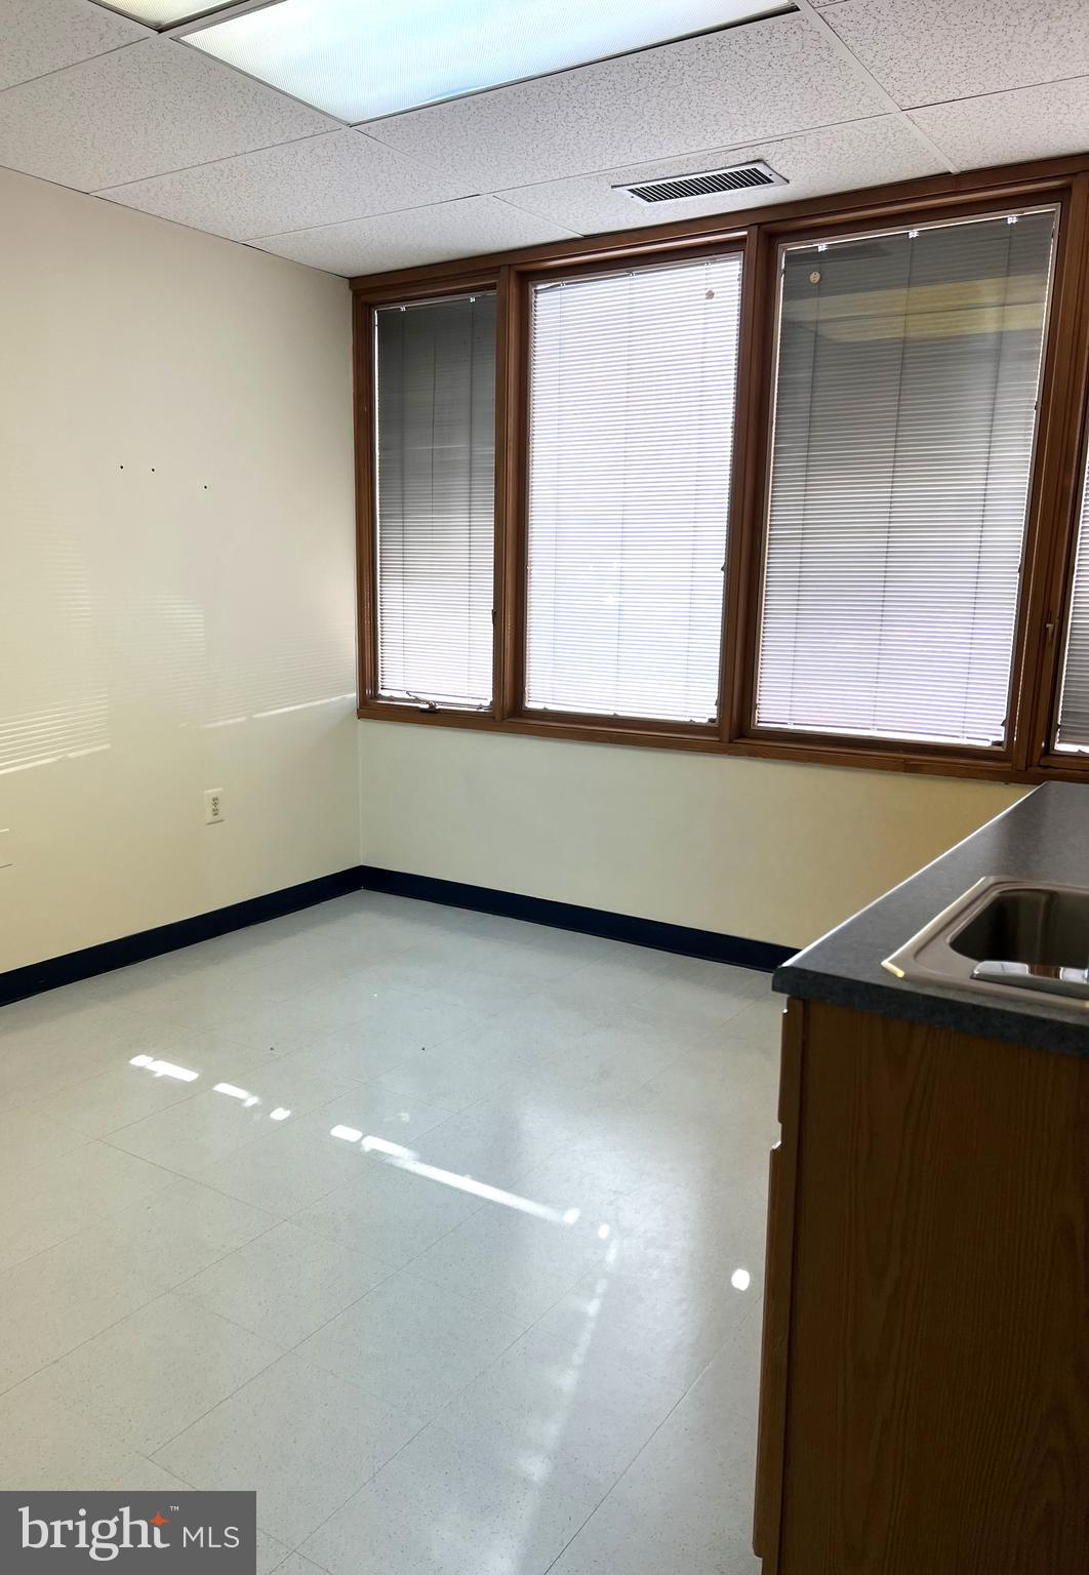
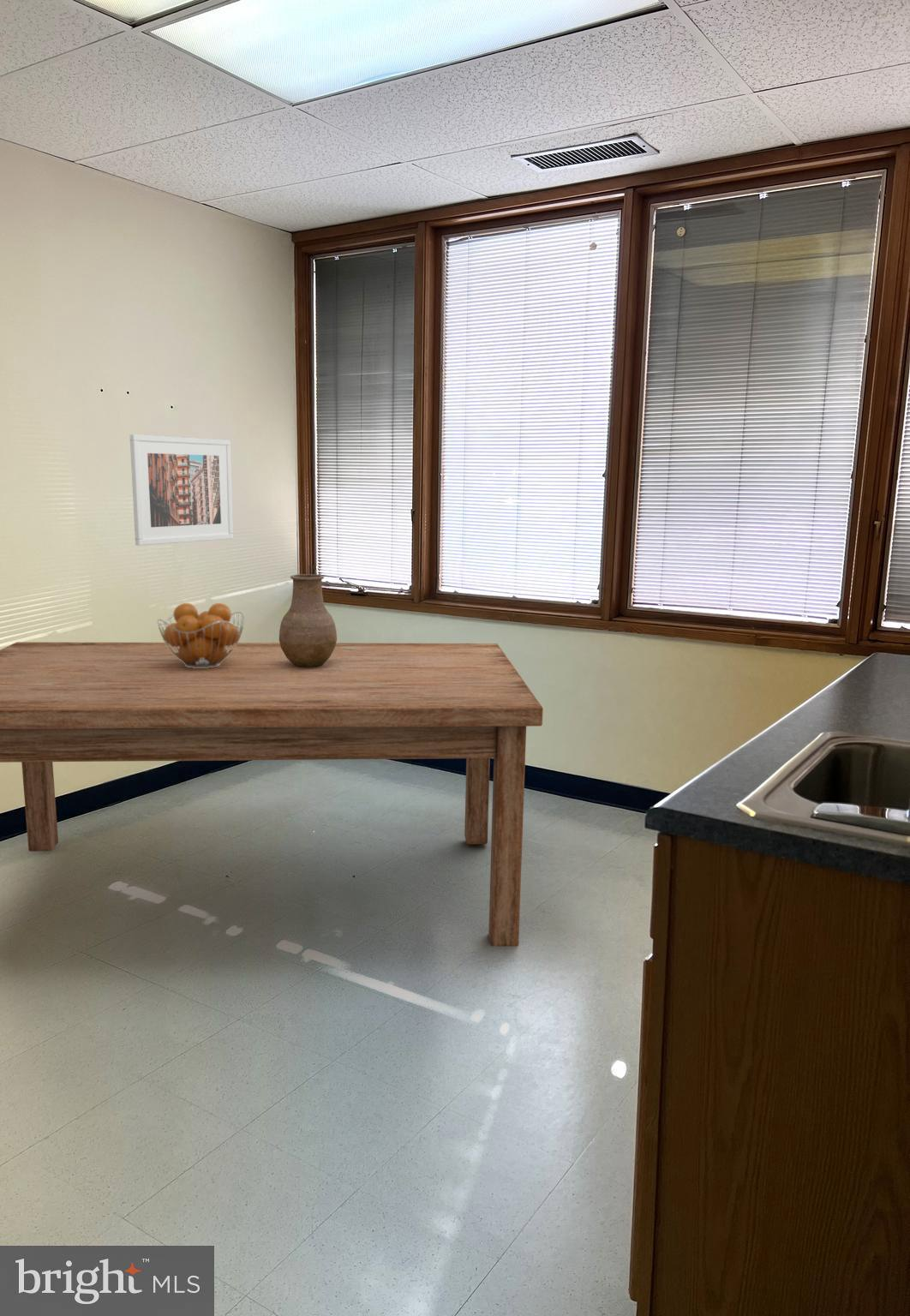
+ dining table [0,641,544,948]
+ fruit basket [157,602,245,668]
+ vase [278,573,338,667]
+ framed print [129,434,234,547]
